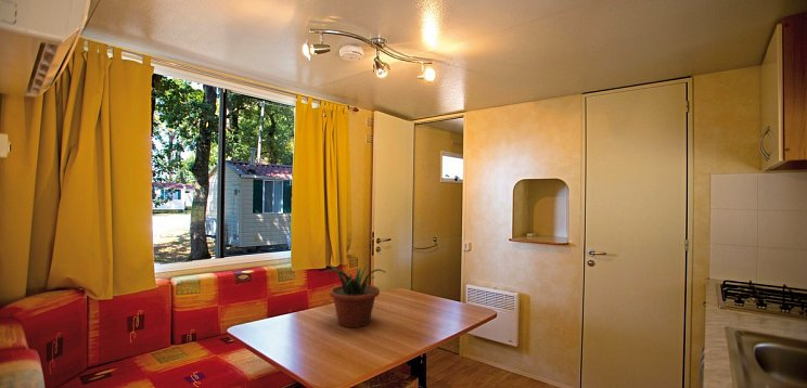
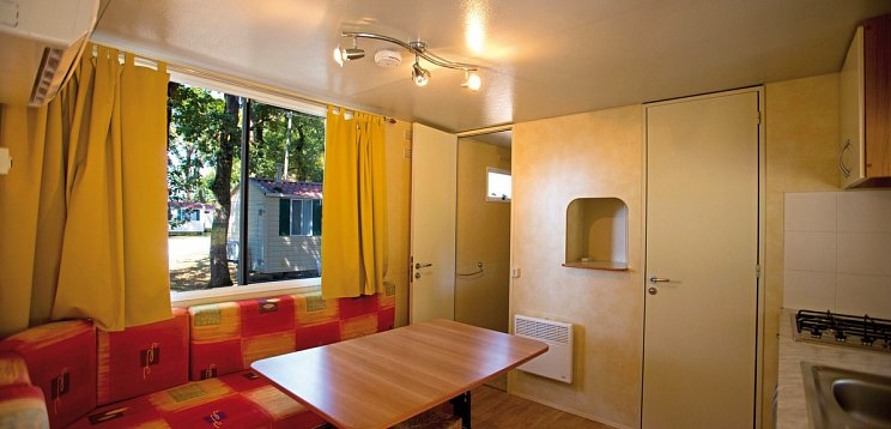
- potted plant [324,263,387,328]
